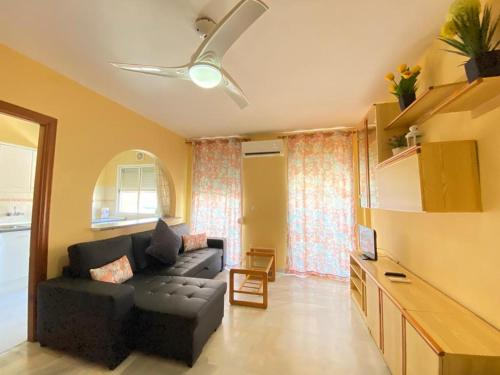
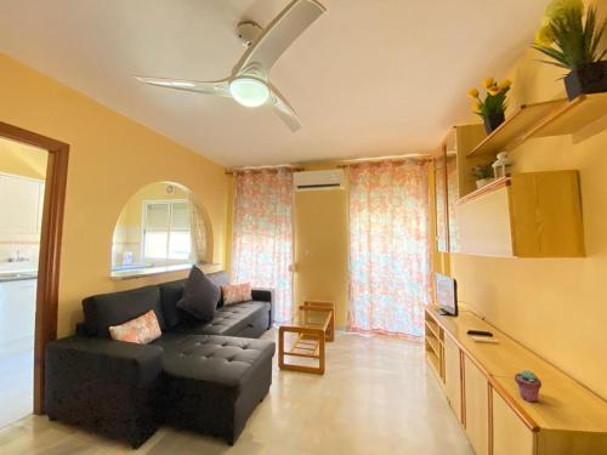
+ potted succulent [514,369,543,403]
